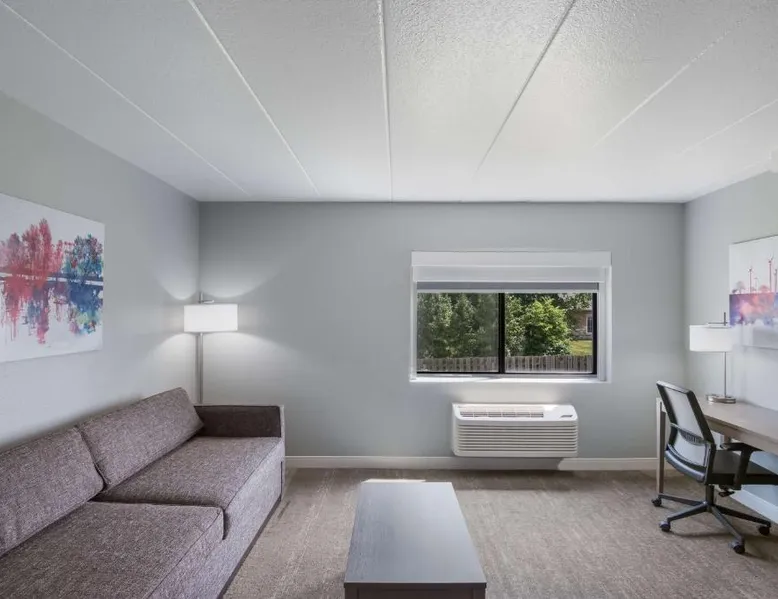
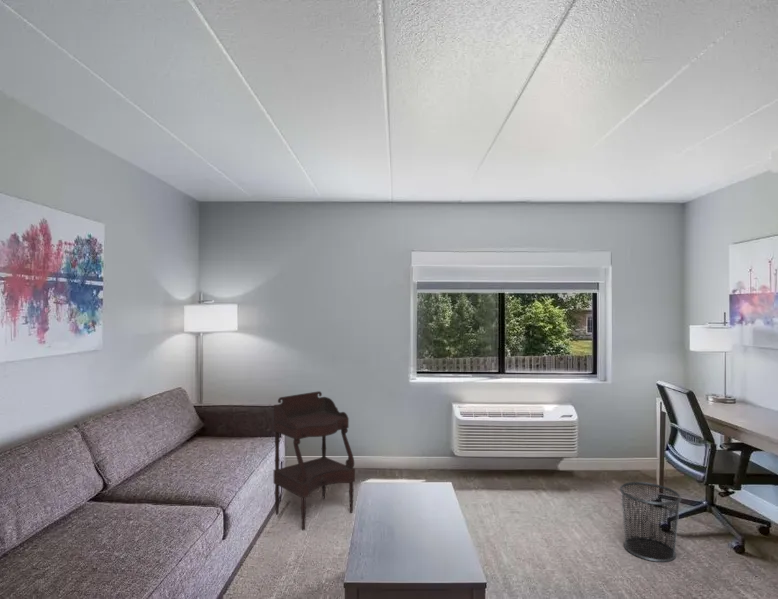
+ side table [273,390,356,531]
+ waste bin [619,481,683,563]
